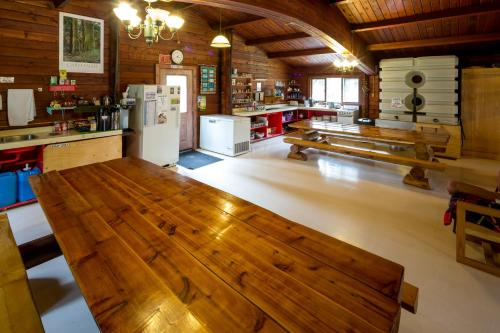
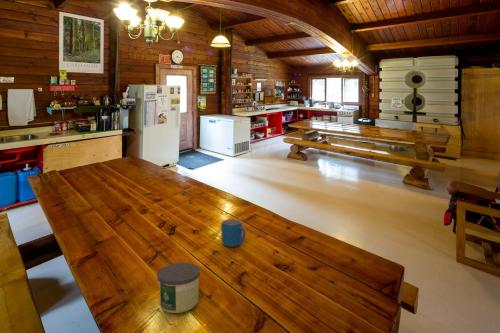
+ candle [156,262,201,314]
+ mug [220,218,246,248]
